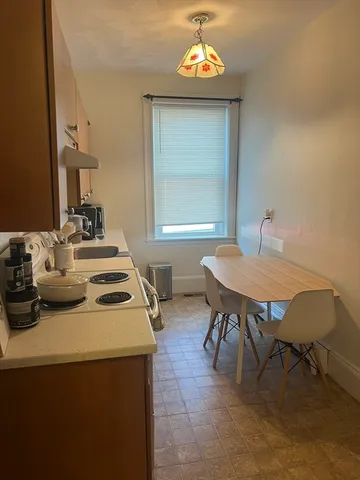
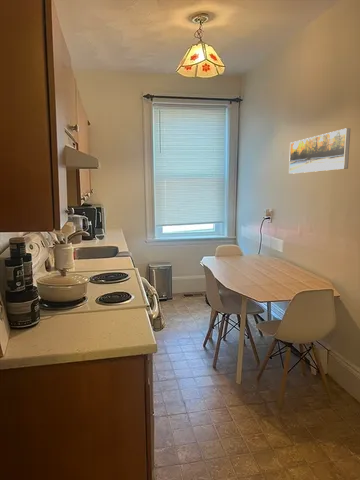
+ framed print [288,127,351,175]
